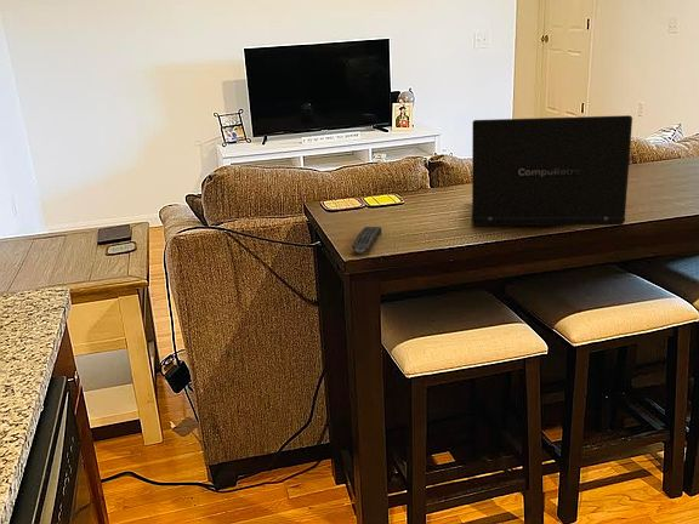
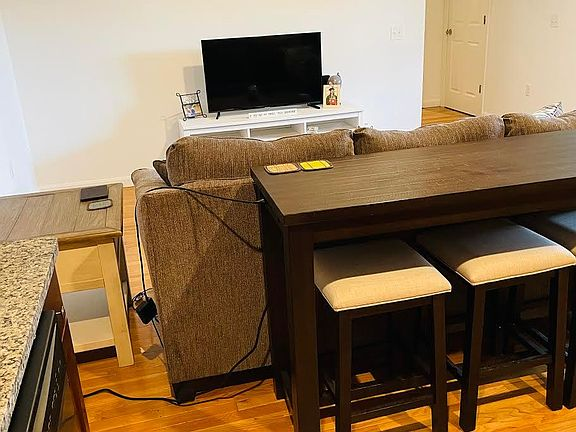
- laptop [471,114,633,227]
- remote control [351,226,382,255]
